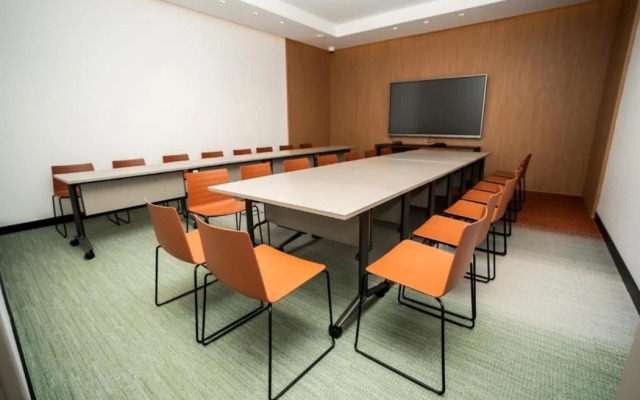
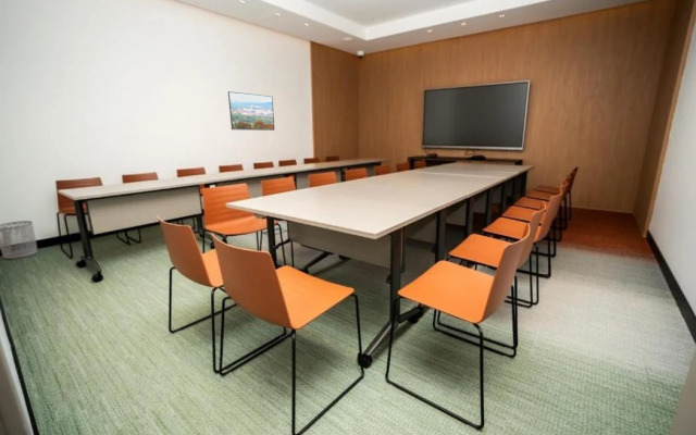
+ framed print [227,90,275,132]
+ waste bin [0,220,38,260]
